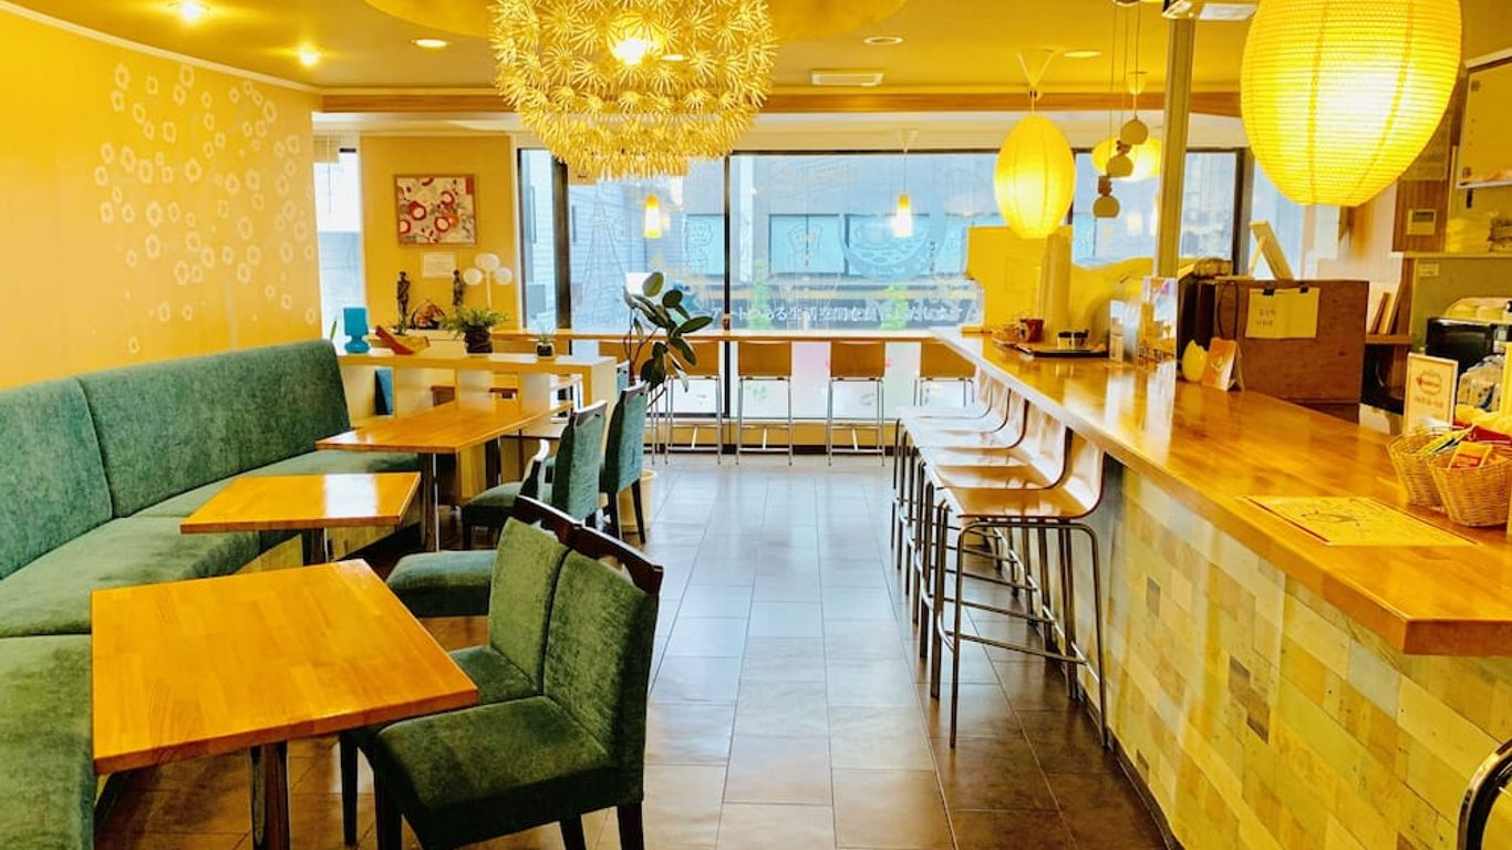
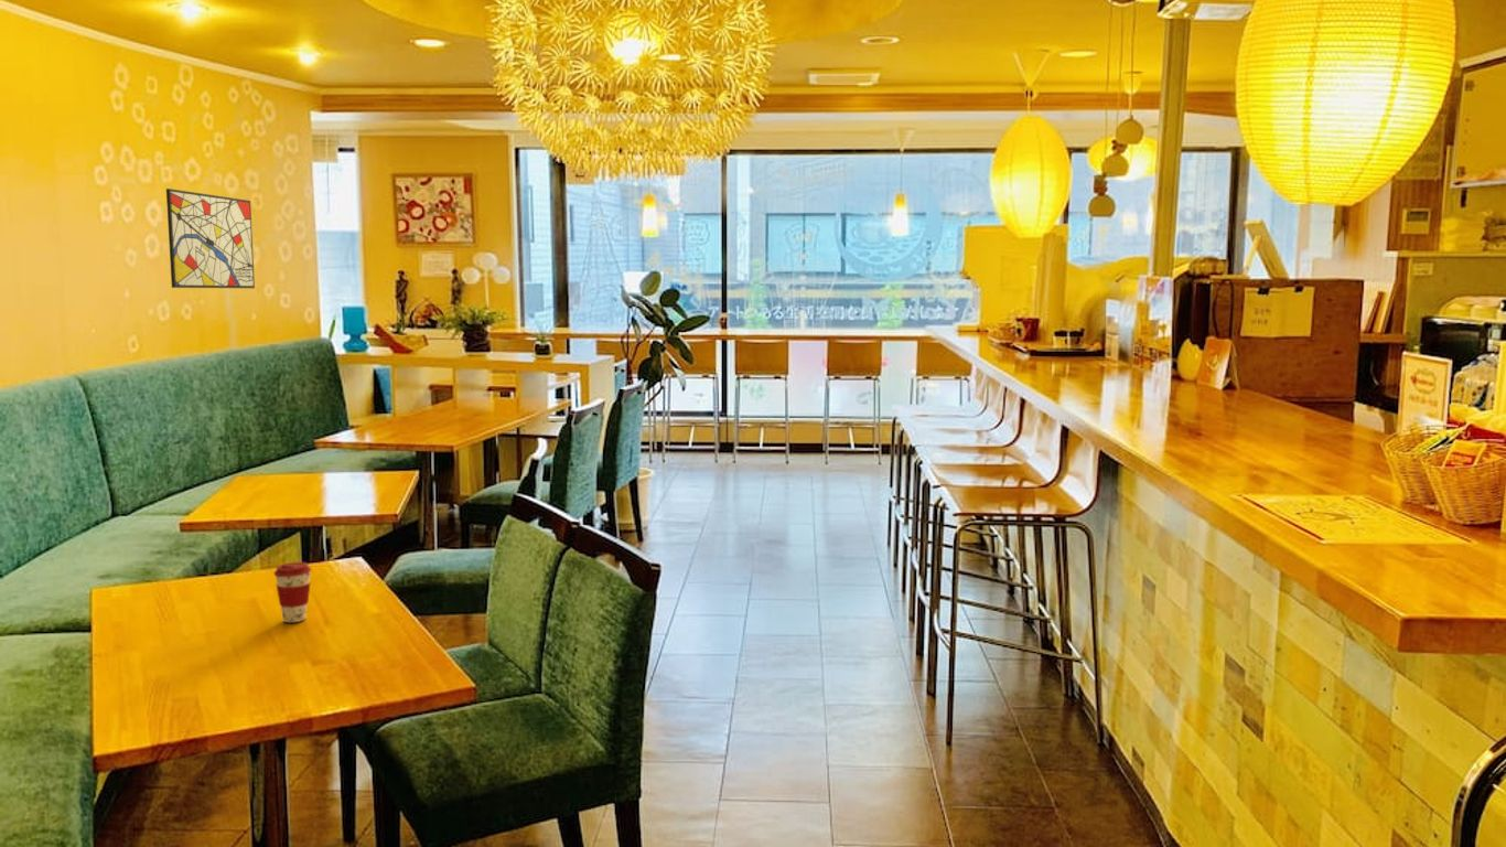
+ wall art [165,187,256,289]
+ coffee cup [272,561,312,623]
